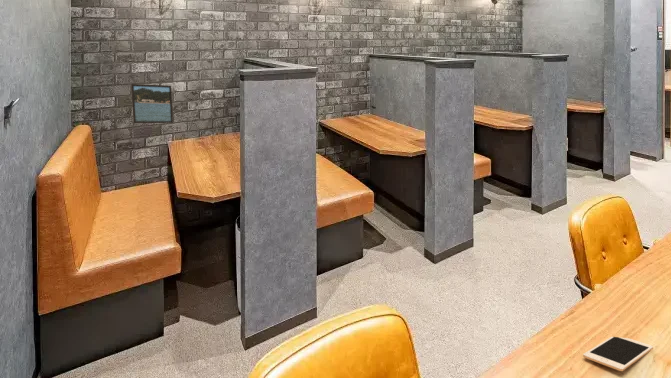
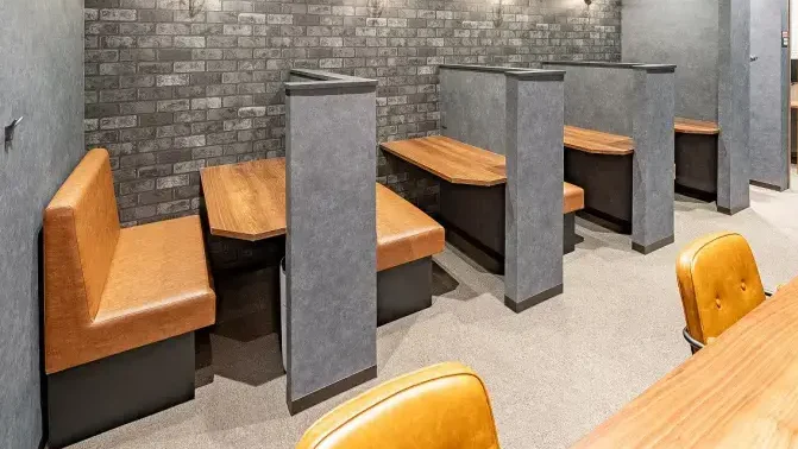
- cell phone [582,336,654,372]
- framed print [130,83,174,124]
